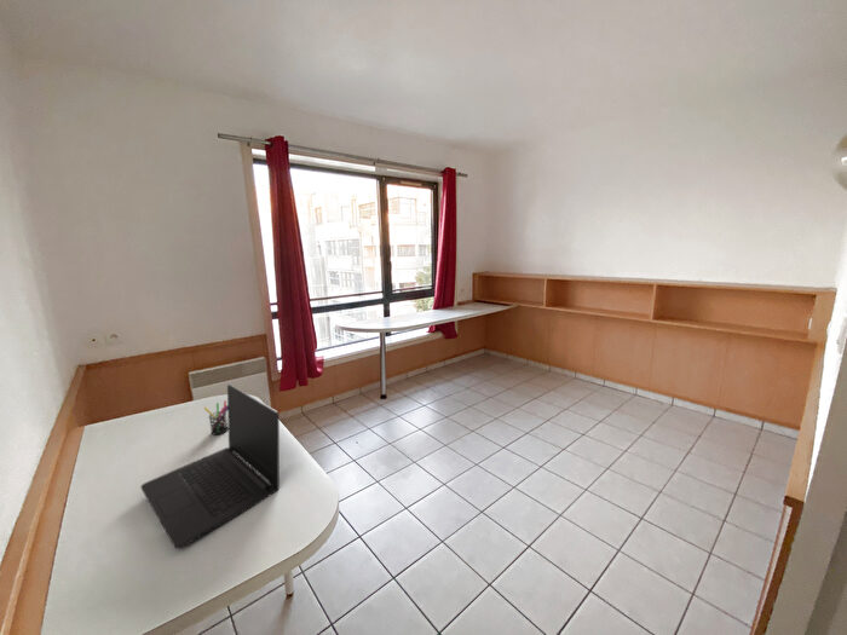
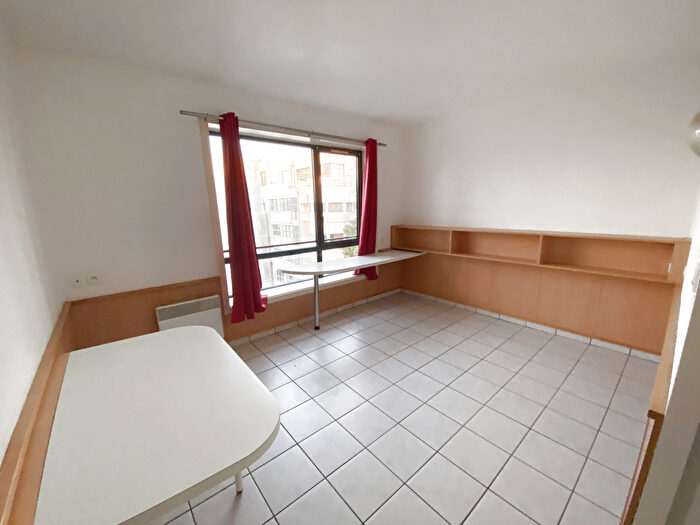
- pen holder [203,399,229,437]
- laptop [139,383,281,550]
